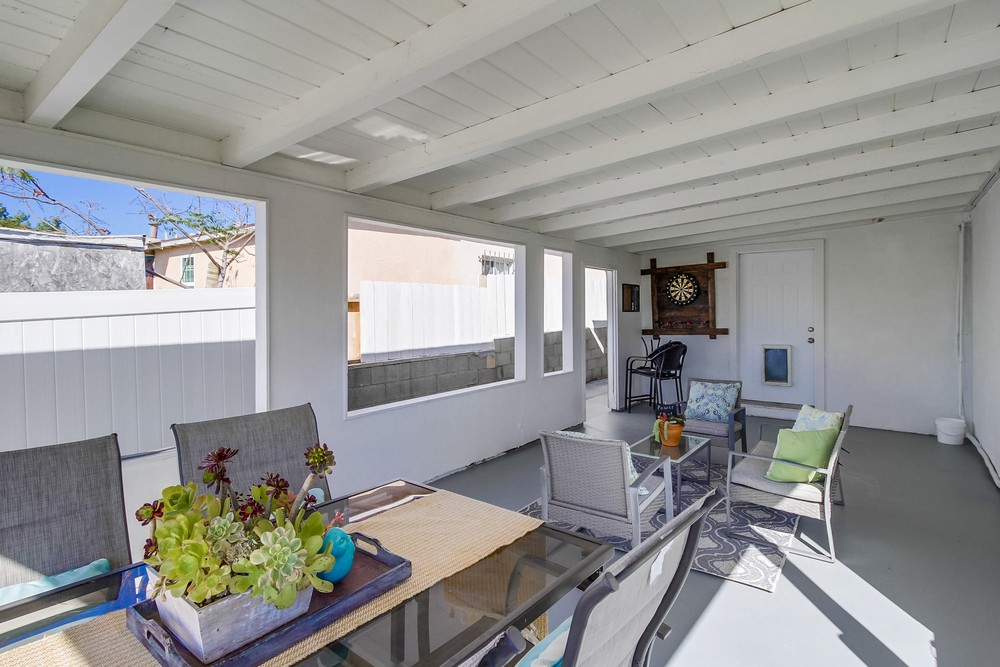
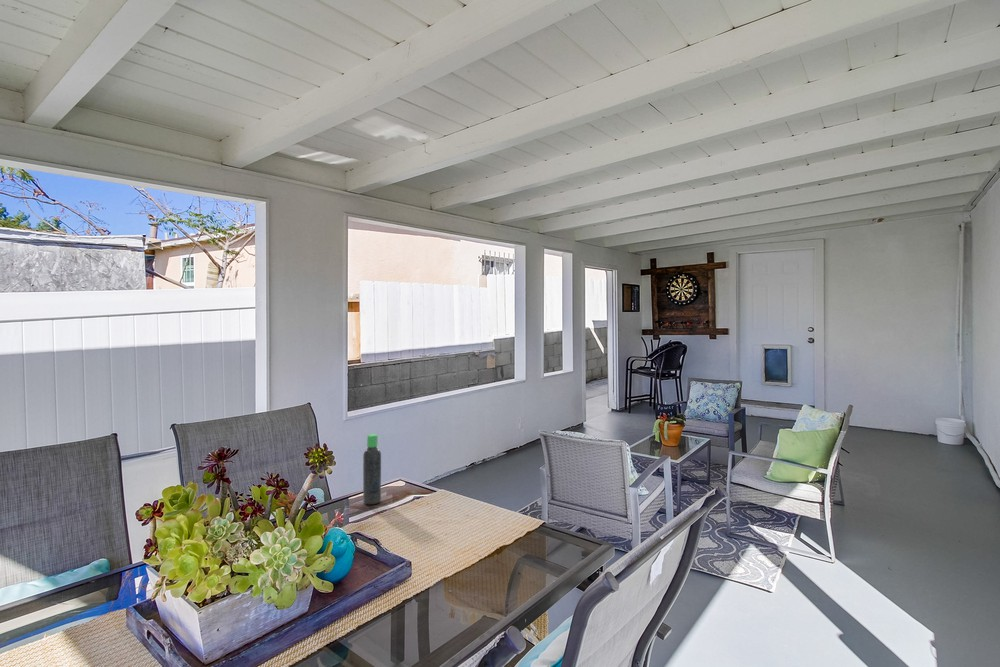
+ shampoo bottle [362,433,382,505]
